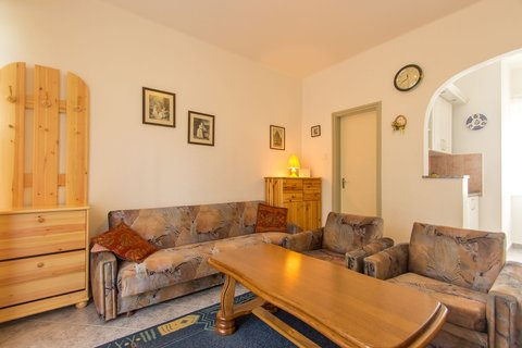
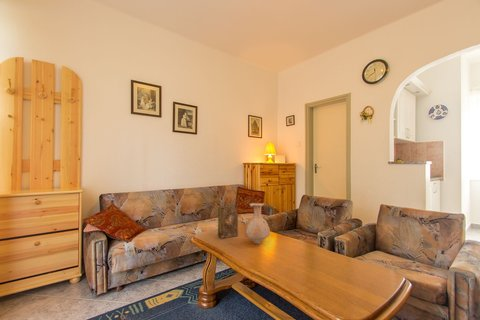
+ vase [244,202,271,245]
+ book [217,204,239,240]
